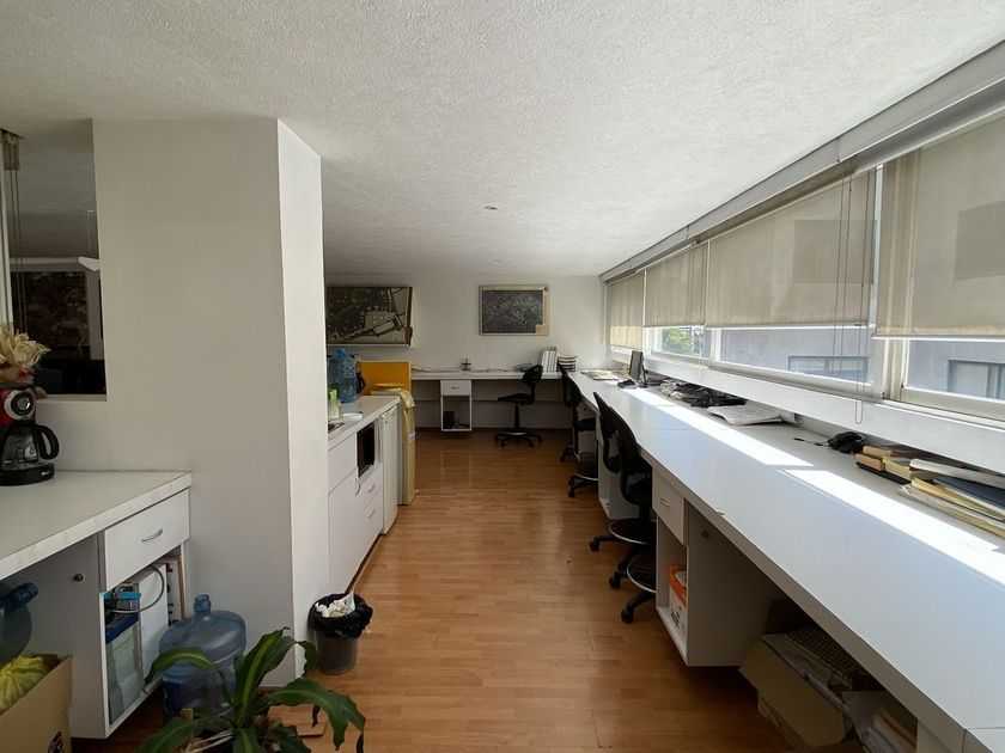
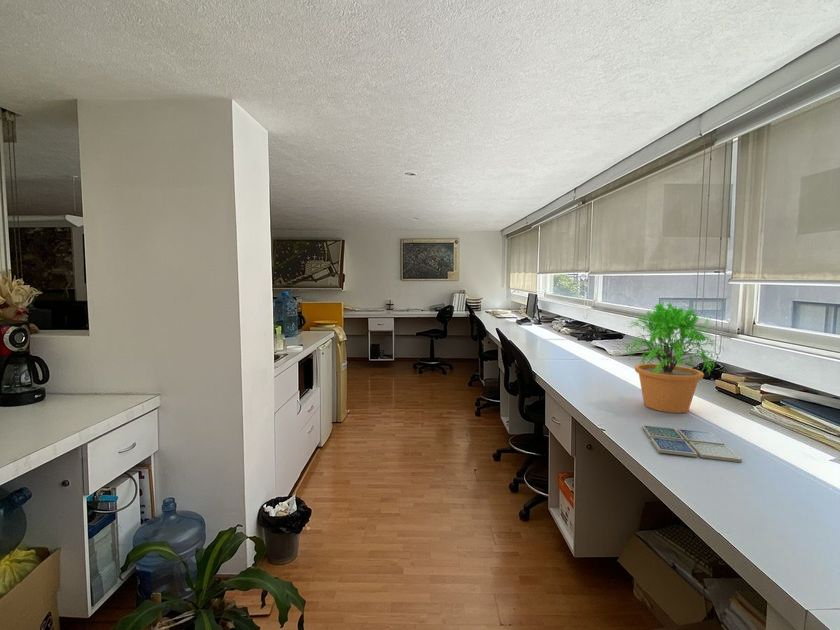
+ drink coaster [641,424,743,463]
+ potted plant [622,300,726,414]
